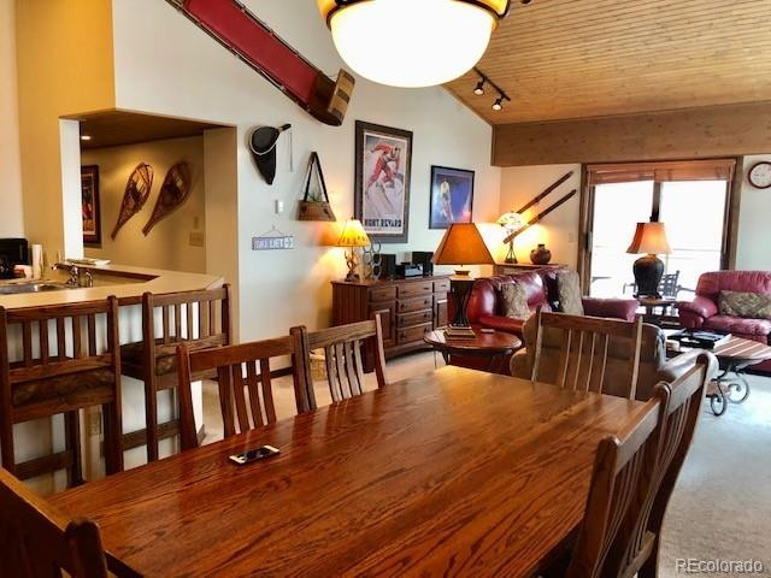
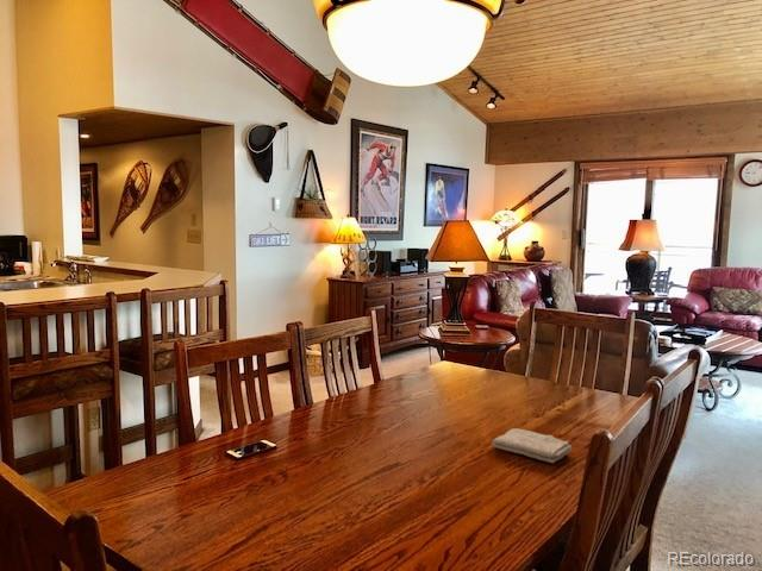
+ washcloth [491,427,573,464]
